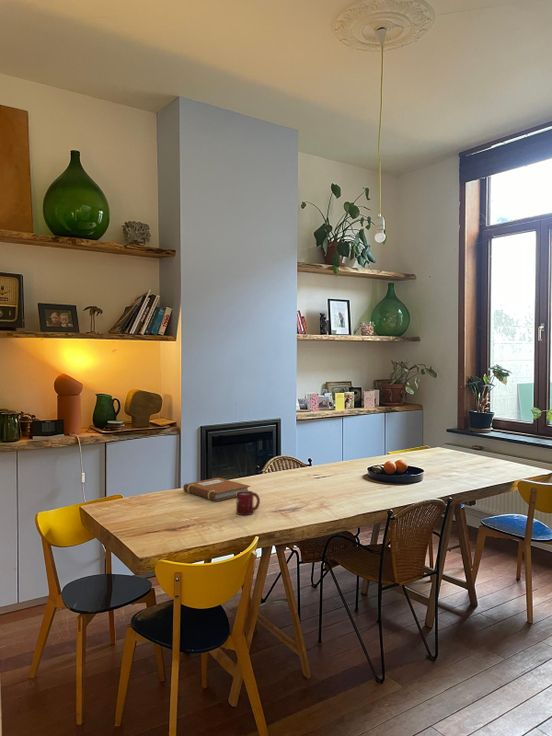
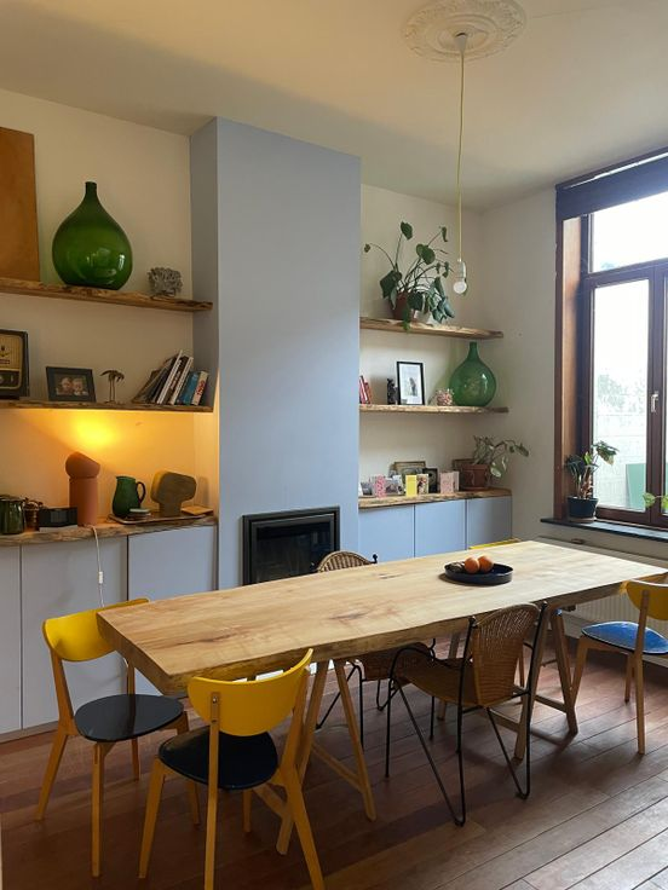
- notebook [182,477,251,502]
- cup [235,490,261,516]
